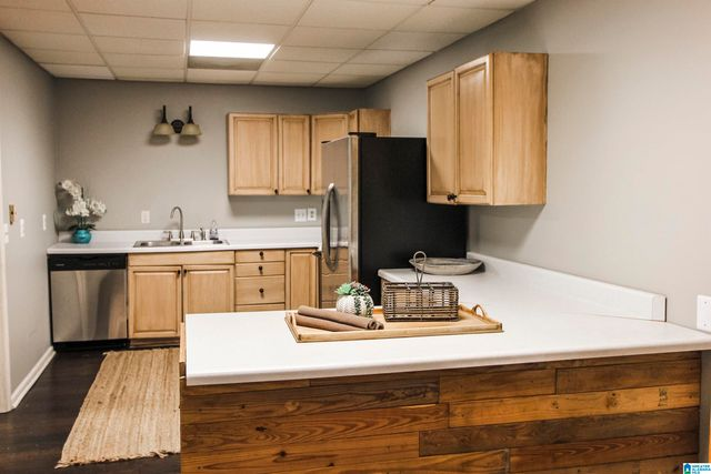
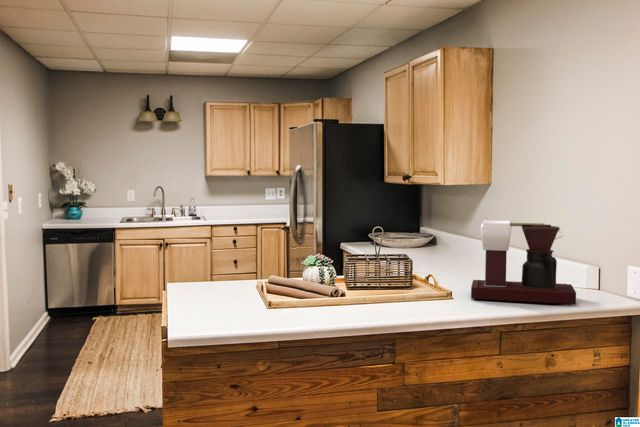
+ coffee maker [470,219,577,307]
